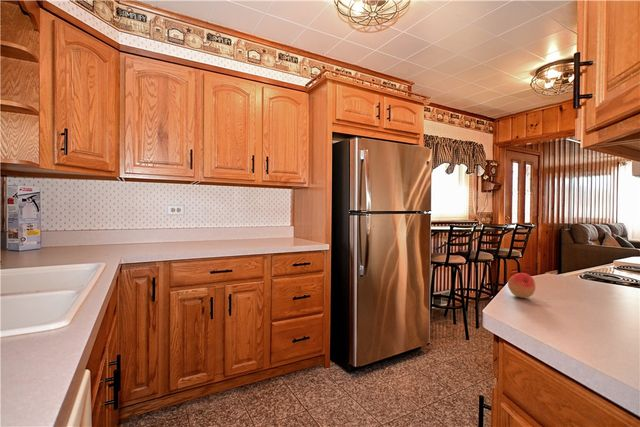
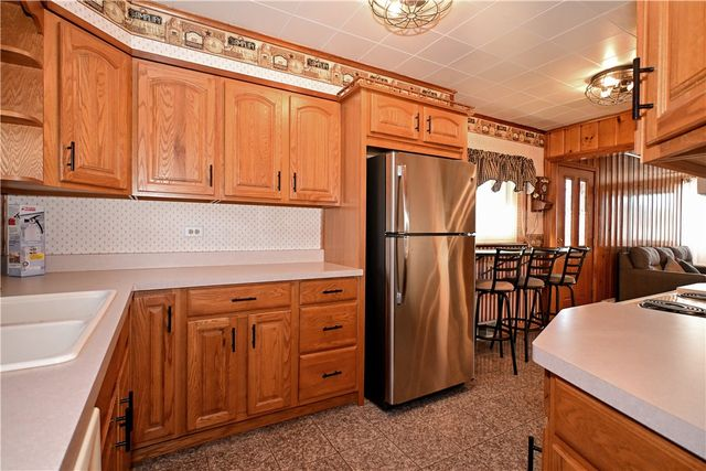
- fruit [507,272,536,299]
